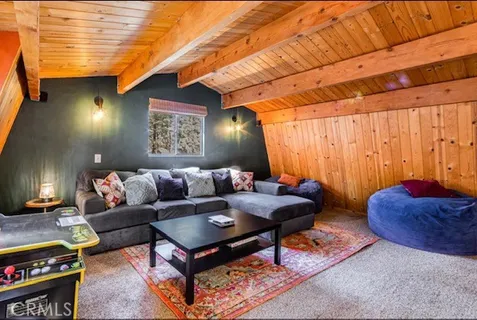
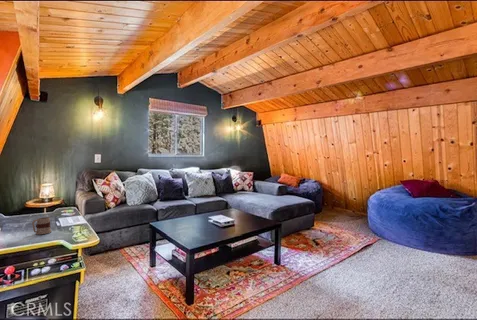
+ mug [31,216,52,235]
